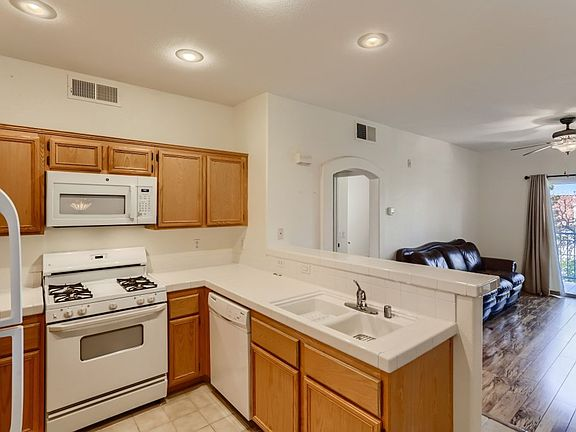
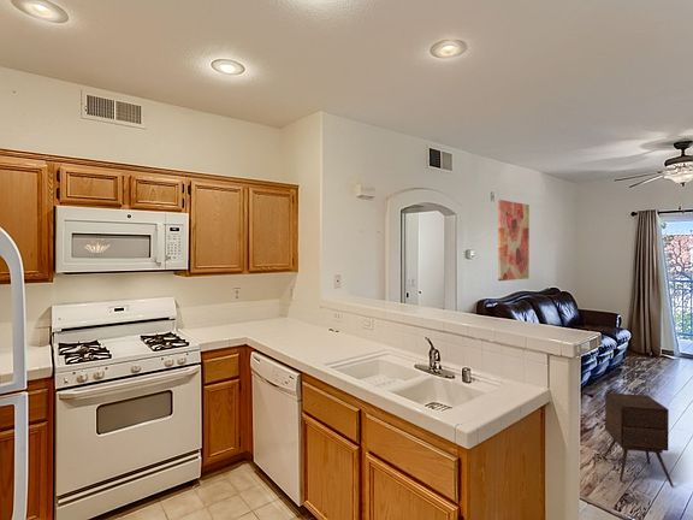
+ side table [602,391,675,488]
+ wall art [497,199,531,282]
